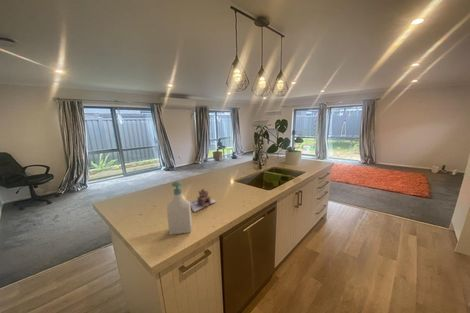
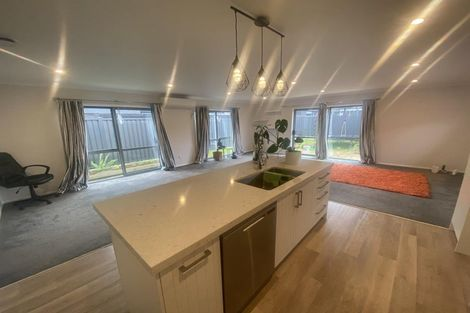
- soap bottle [166,180,193,236]
- teapot [189,188,217,212]
